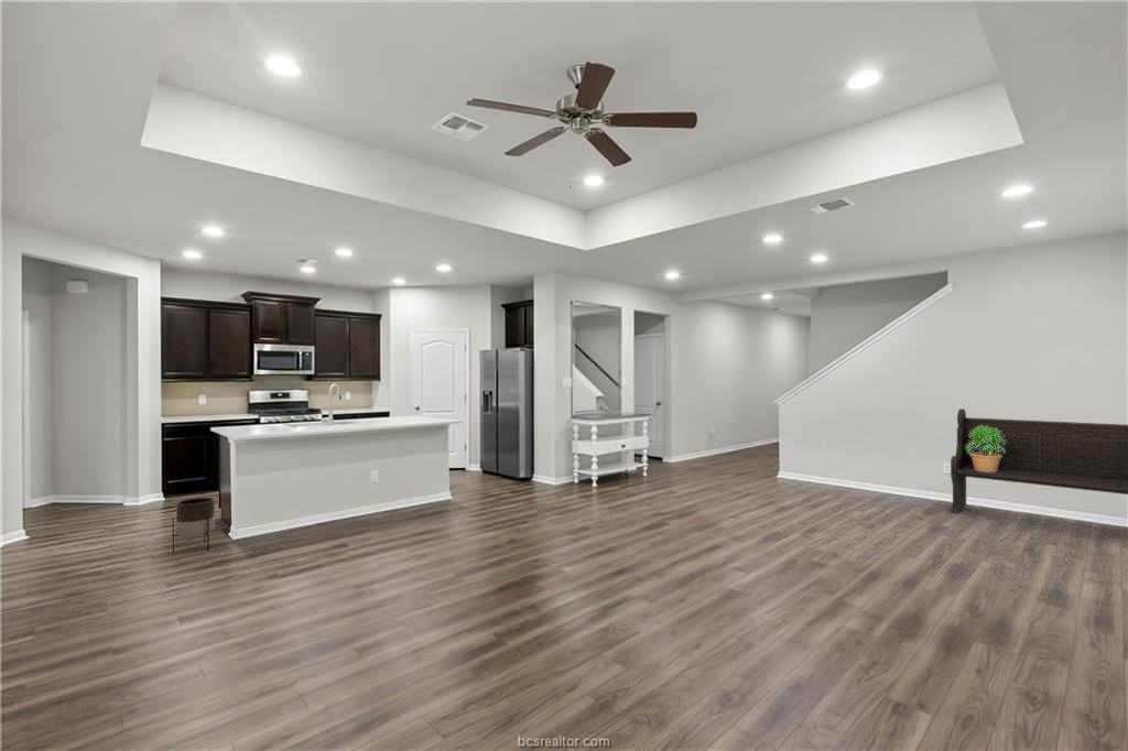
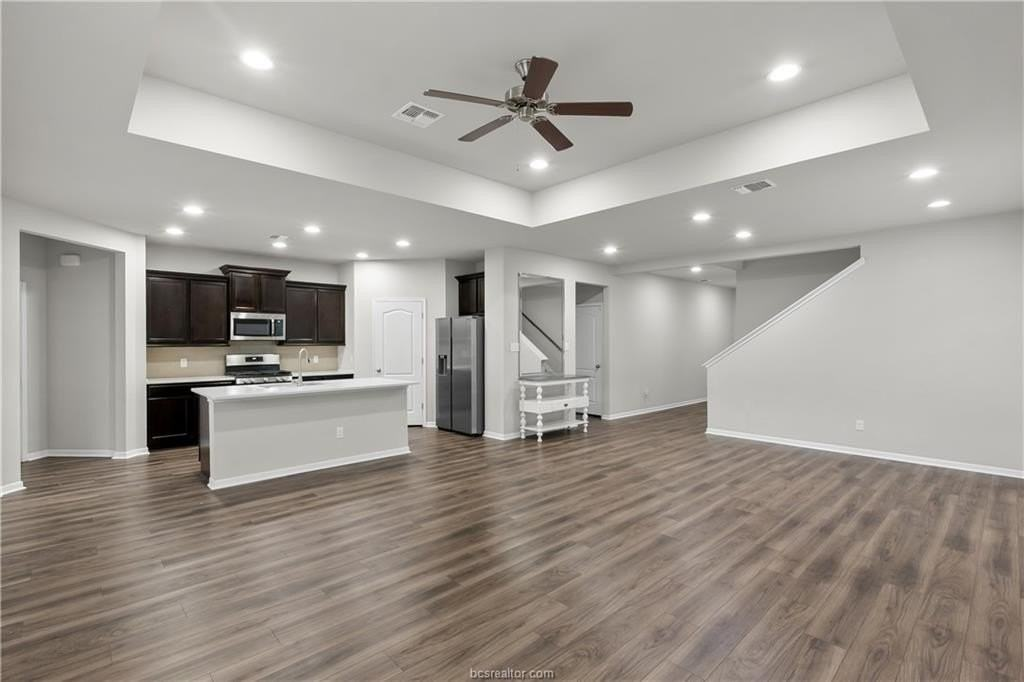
- potted plant [965,425,1007,472]
- bench [950,407,1128,514]
- planter [172,497,216,554]
